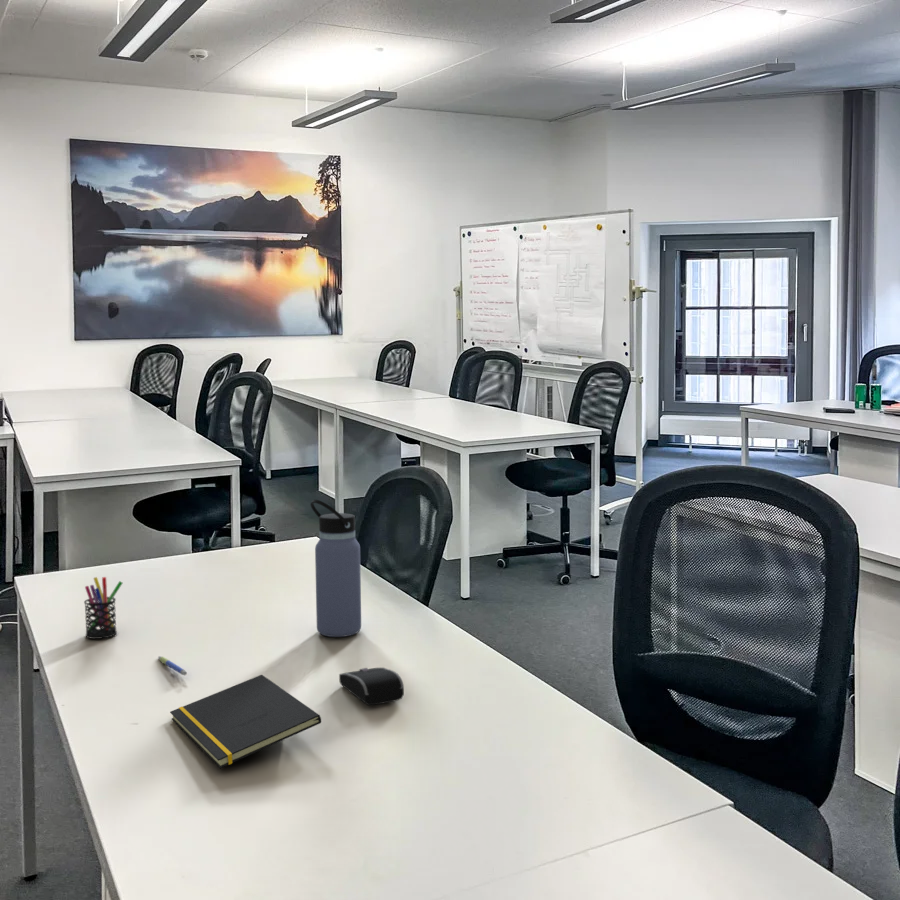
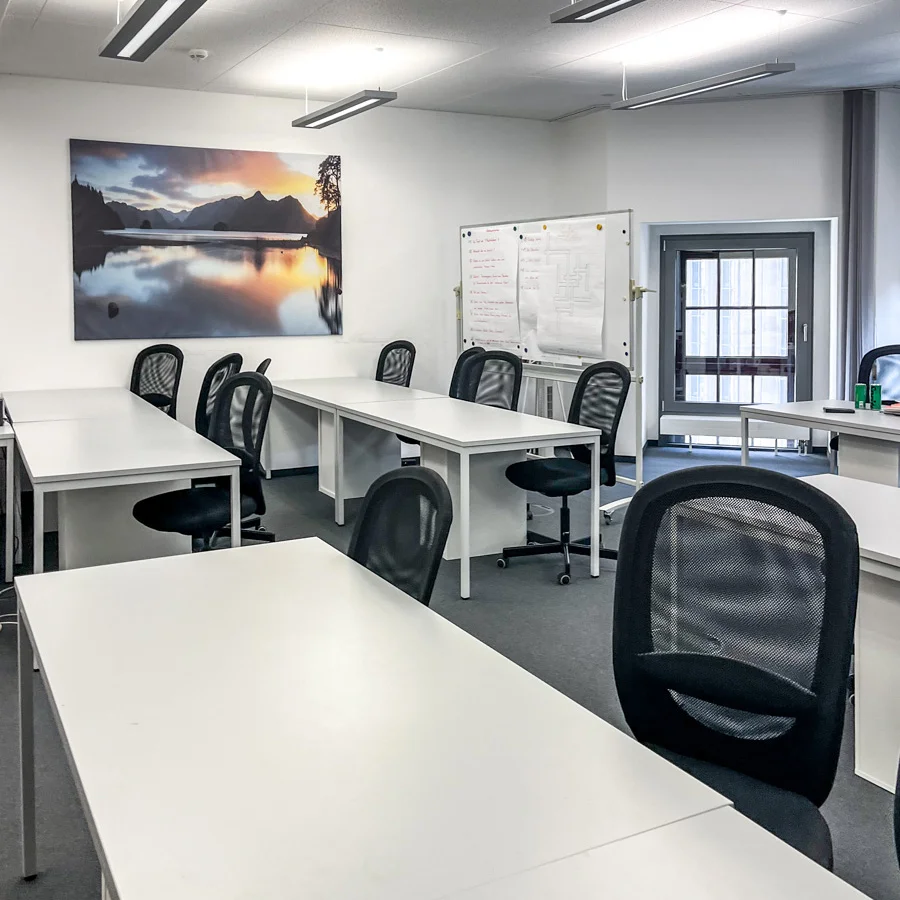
- pen [157,655,188,676]
- computer mouse [338,667,405,706]
- water bottle [310,499,362,638]
- pen holder [83,576,123,640]
- notepad [169,674,322,769]
